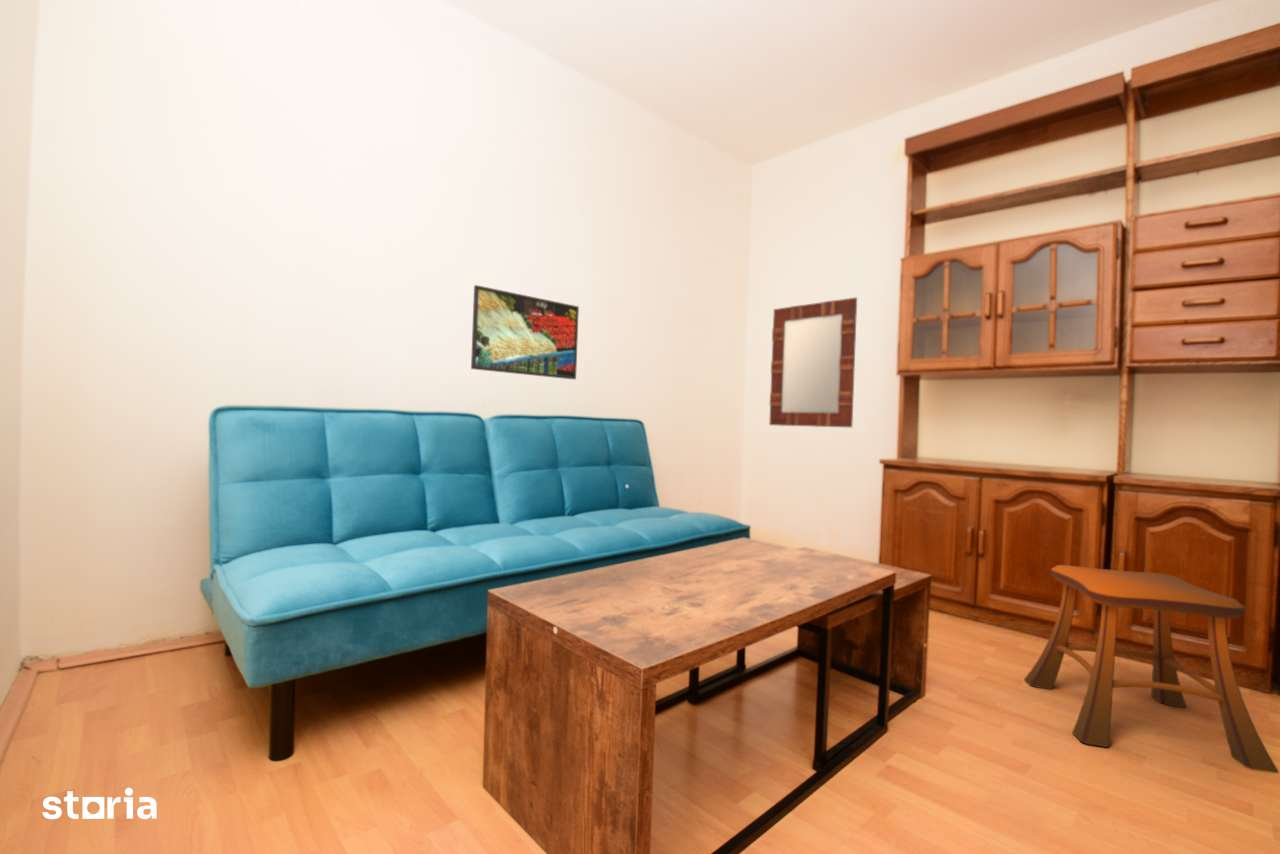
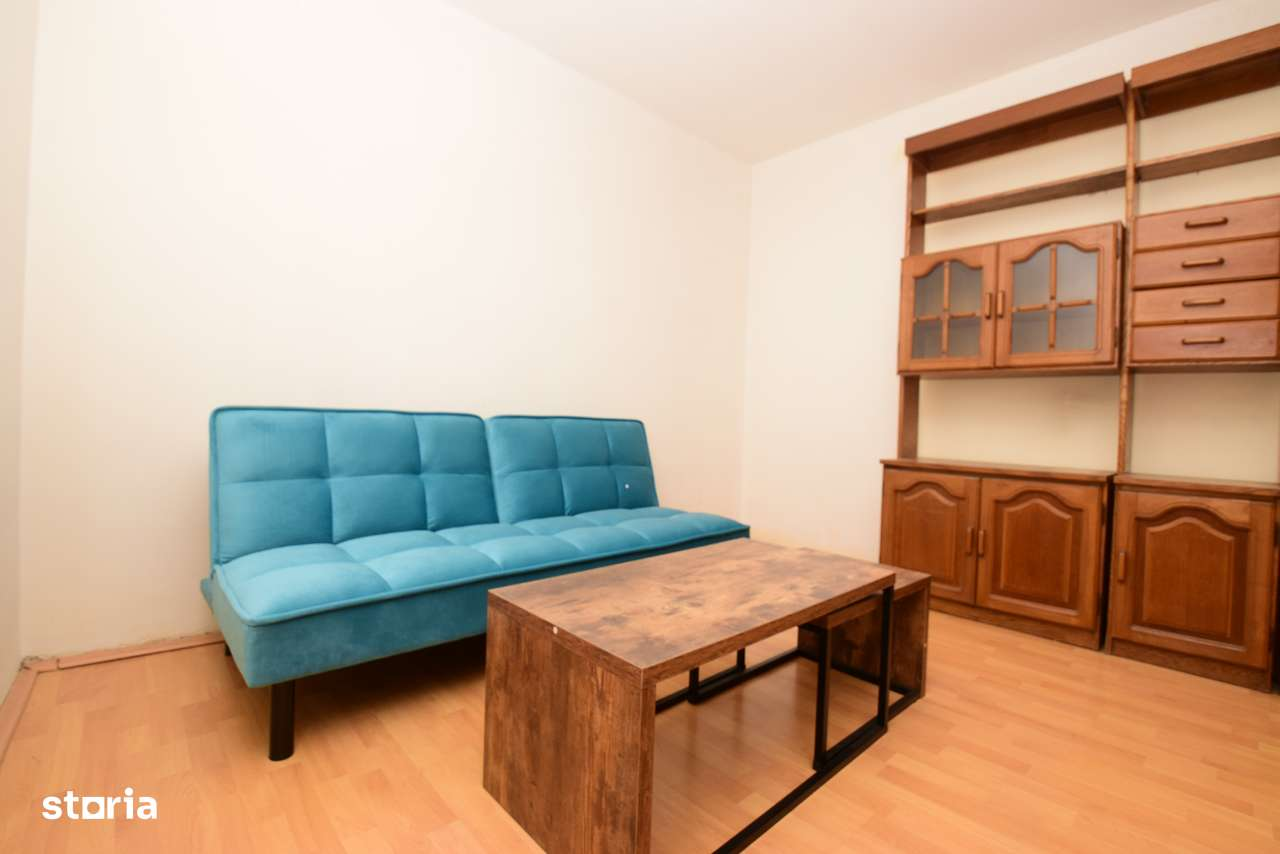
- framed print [470,284,580,380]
- stool [1023,564,1280,774]
- home mirror [768,296,858,429]
